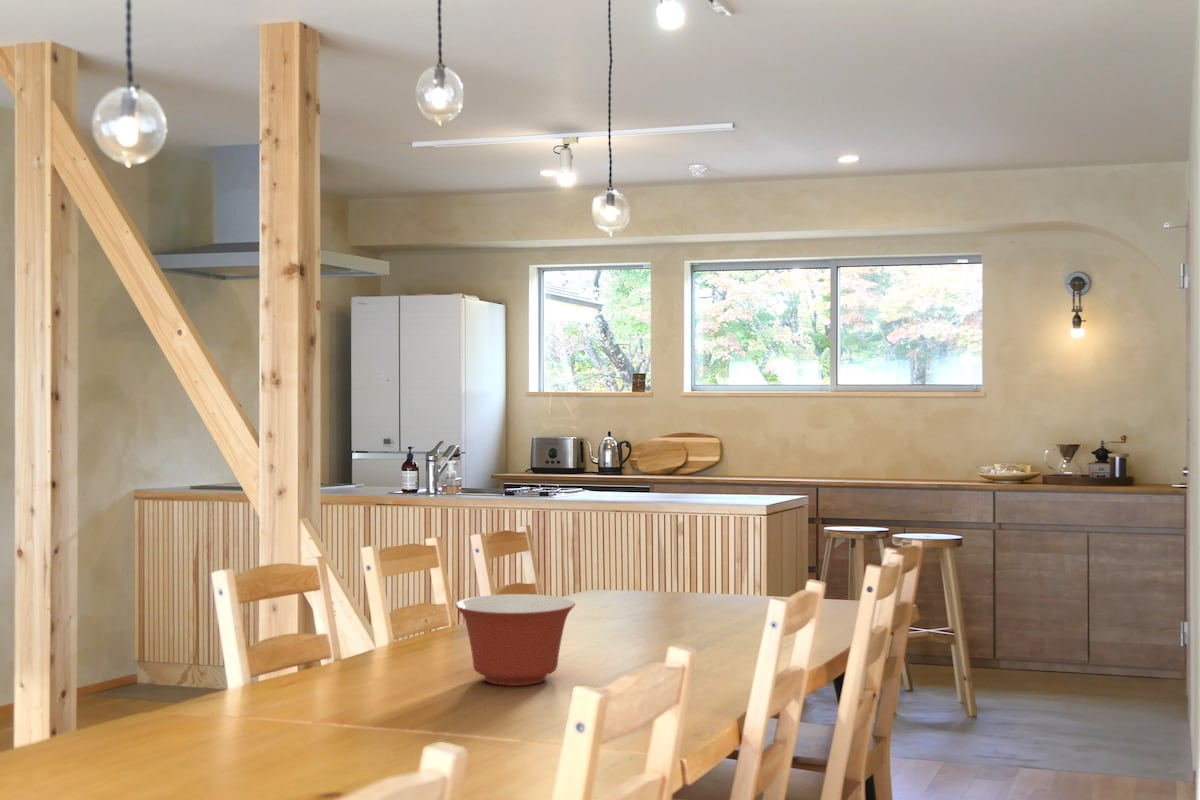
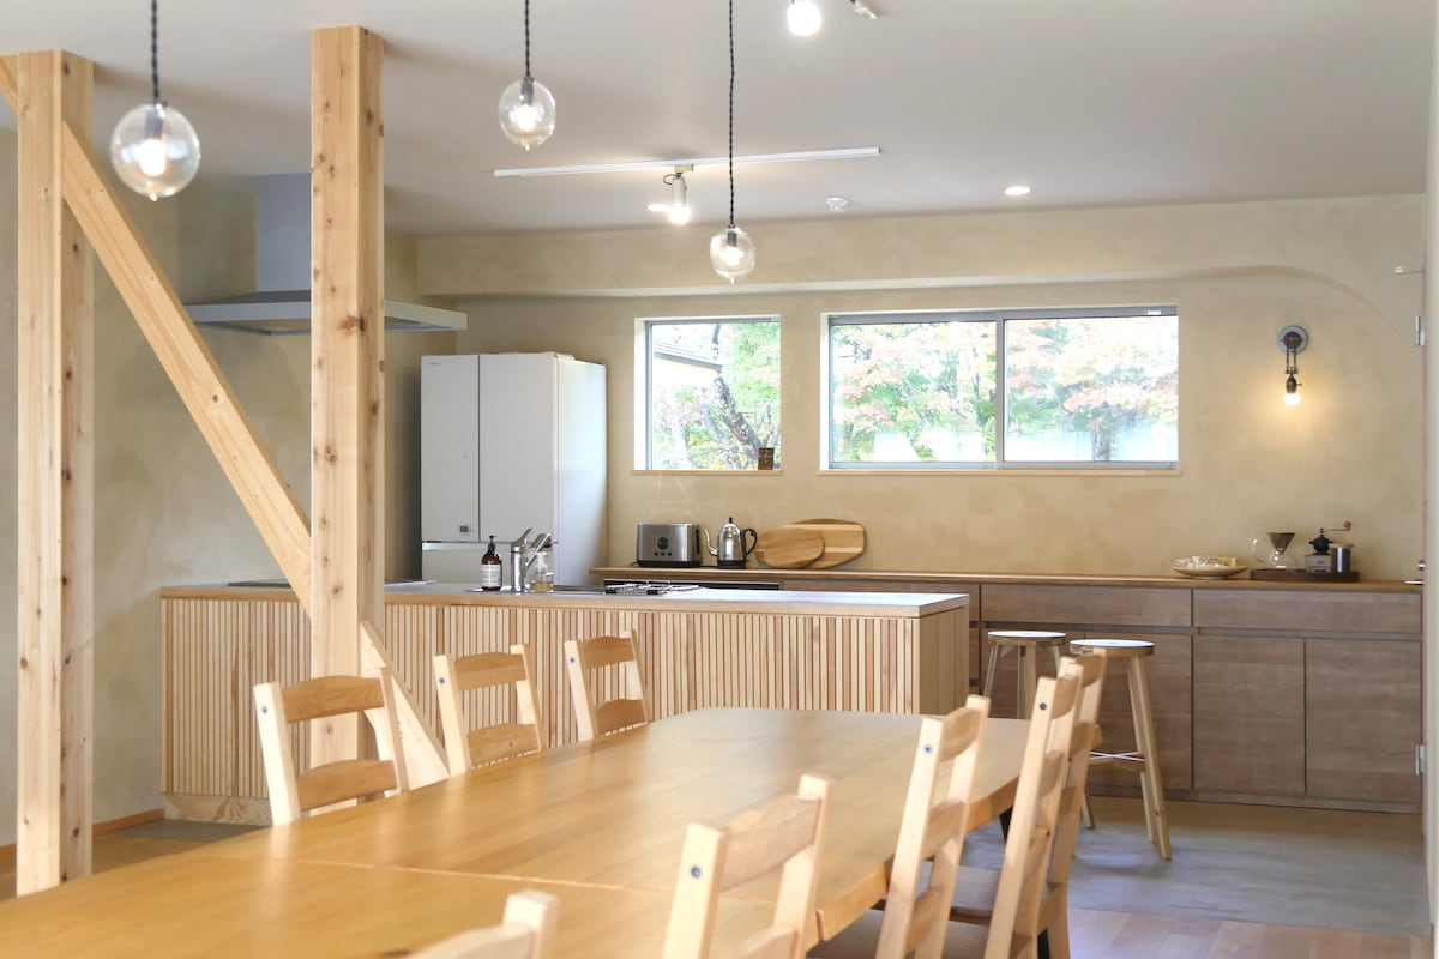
- mixing bowl [454,593,577,687]
